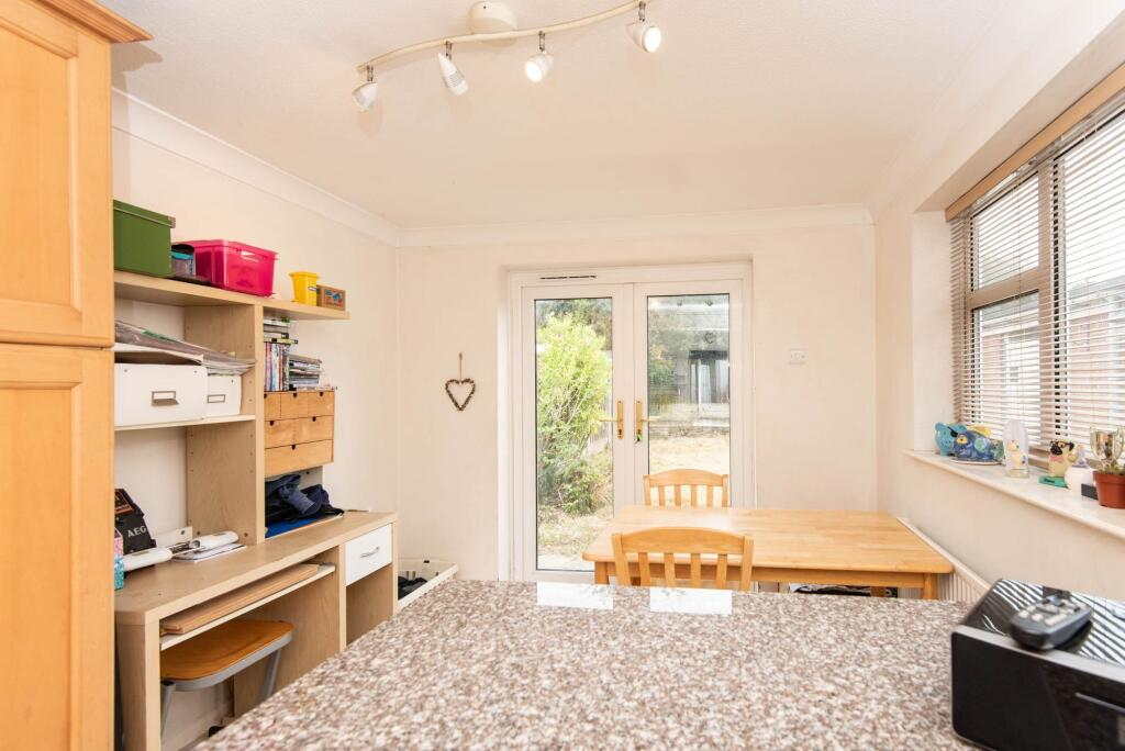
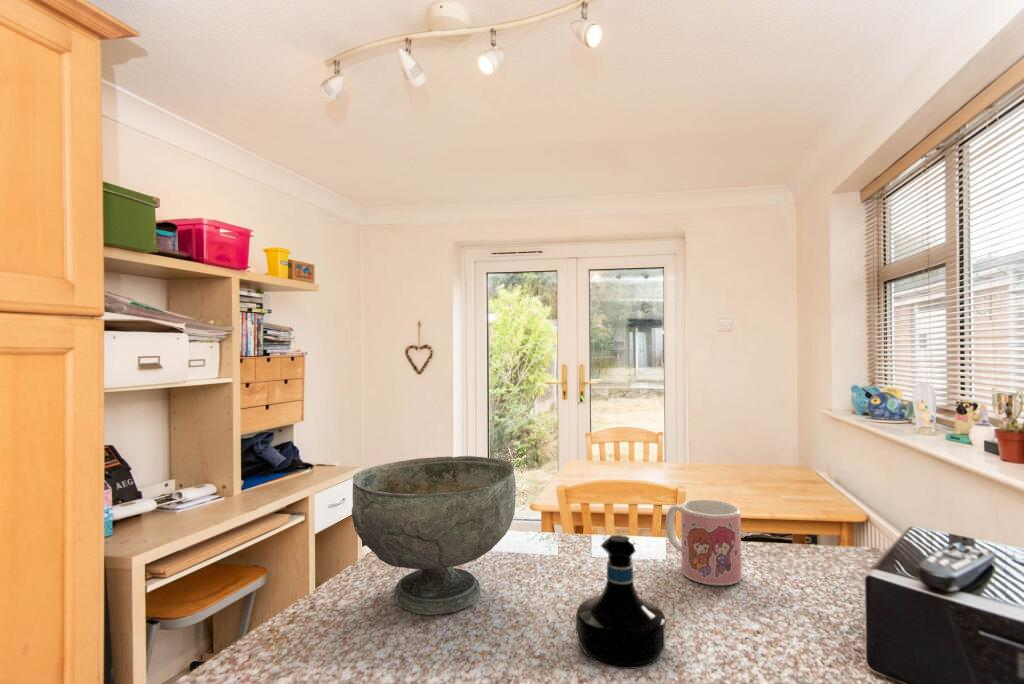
+ decorative bowl [351,455,517,616]
+ tequila bottle [575,534,667,670]
+ mug [665,499,742,586]
